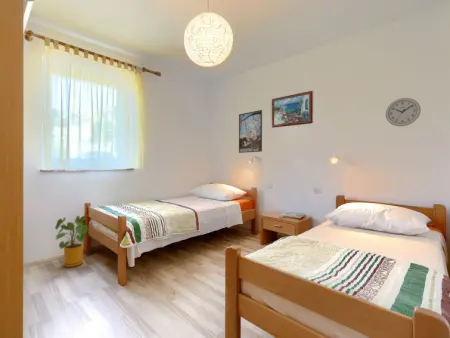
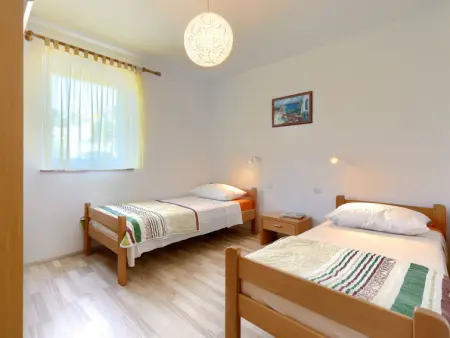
- wall clock [385,97,422,127]
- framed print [238,109,263,154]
- house plant [54,215,91,268]
